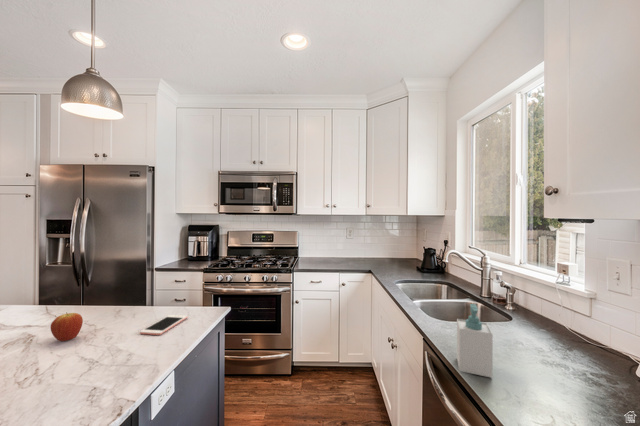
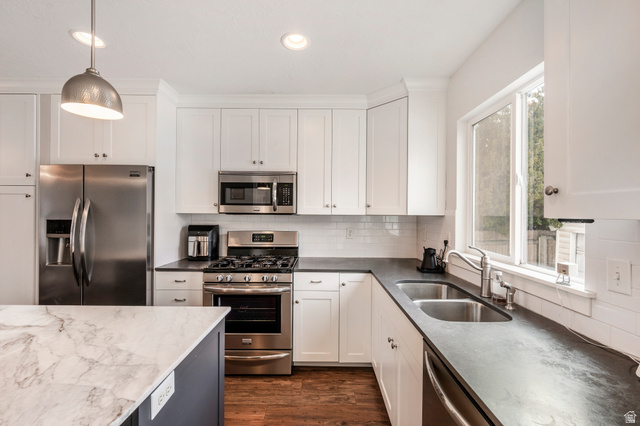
- cell phone [139,314,189,336]
- soap bottle [456,303,494,379]
- fruit [50,311,84,342]
